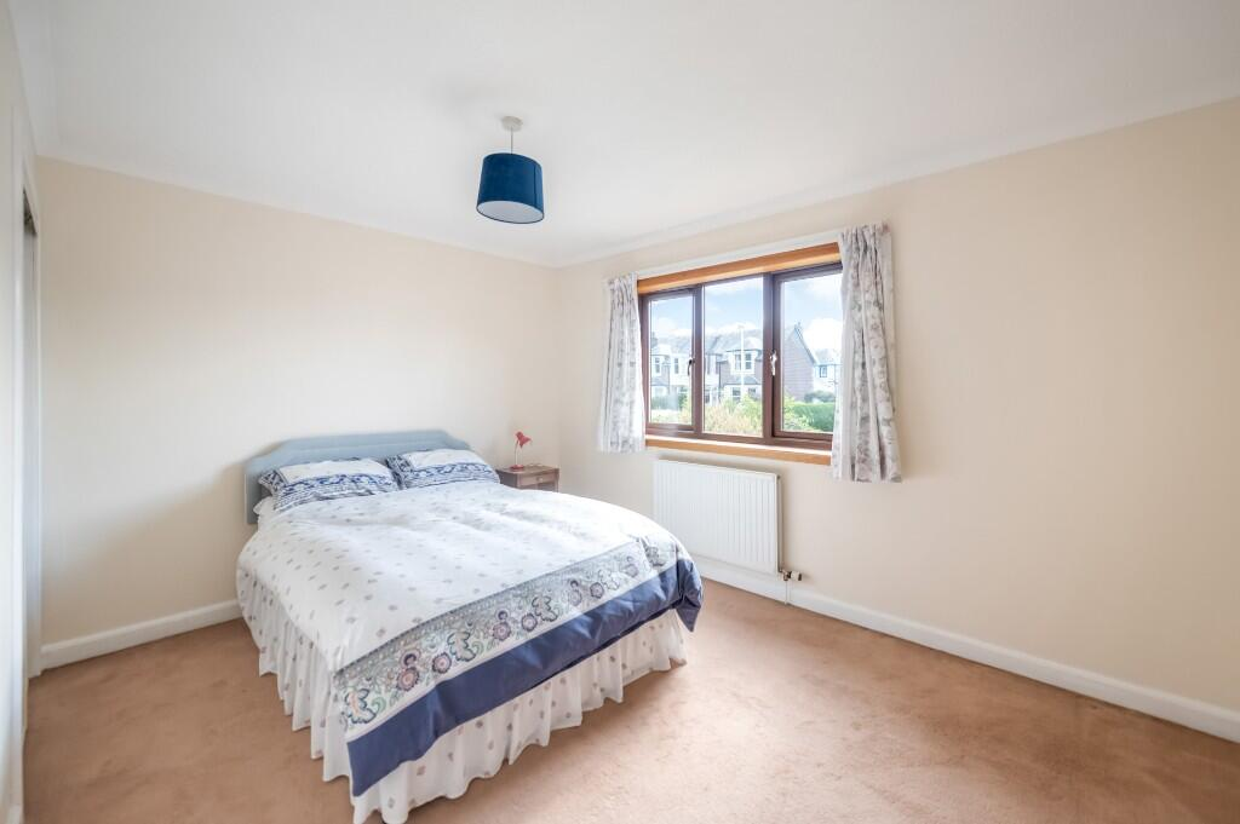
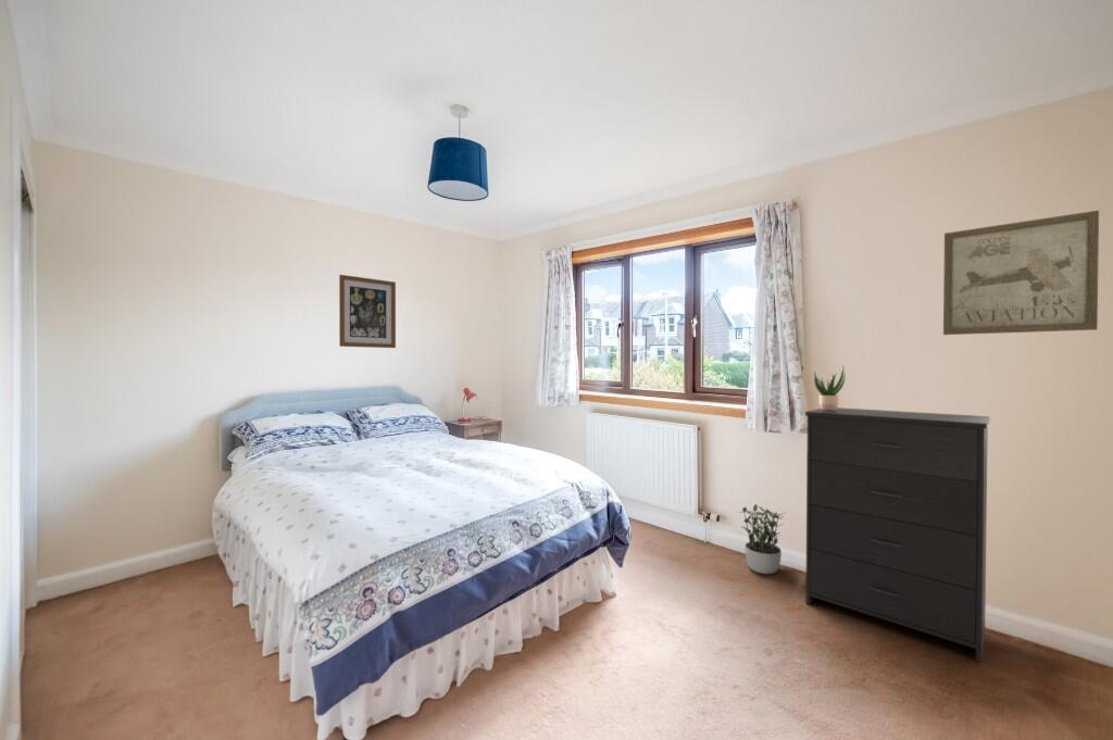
+ potted plant [813,365,846,411]
+ potted plant [736,503,786,575]
+ dresser [804,406,991,663]
+ wall art [338,274,397,349]
+ wall art [942,210,1100,336]
